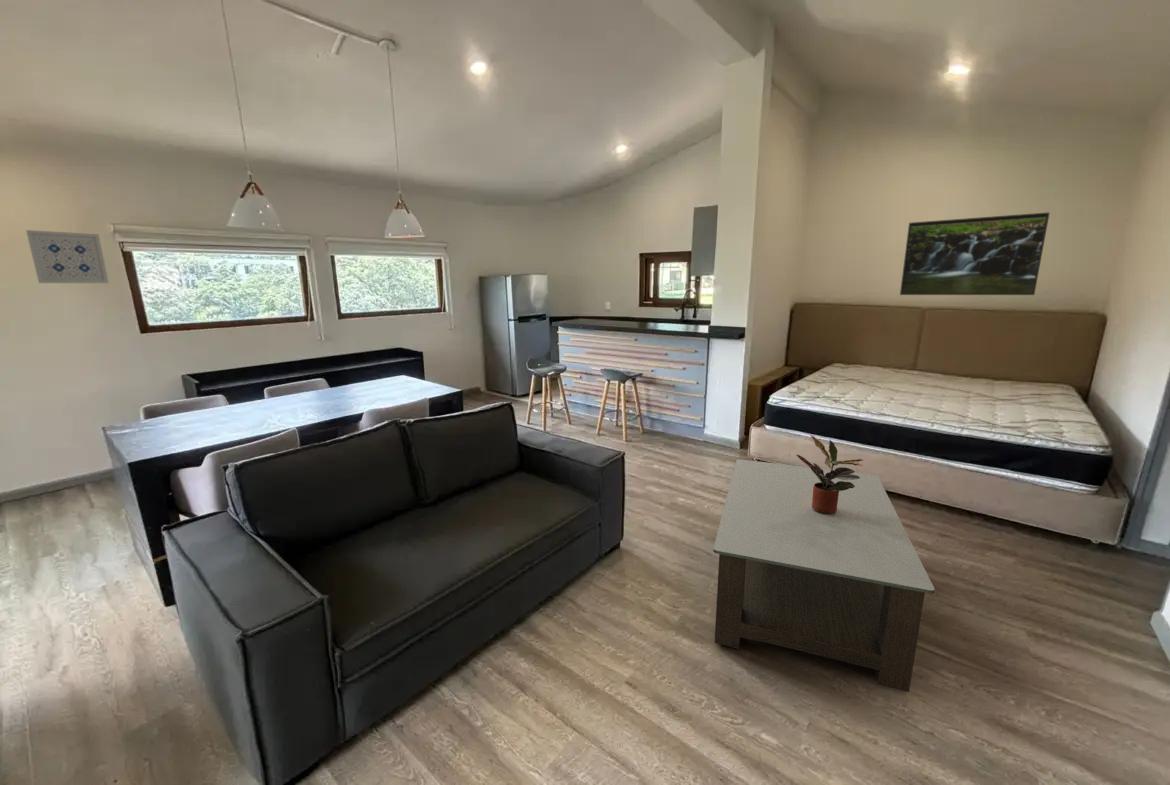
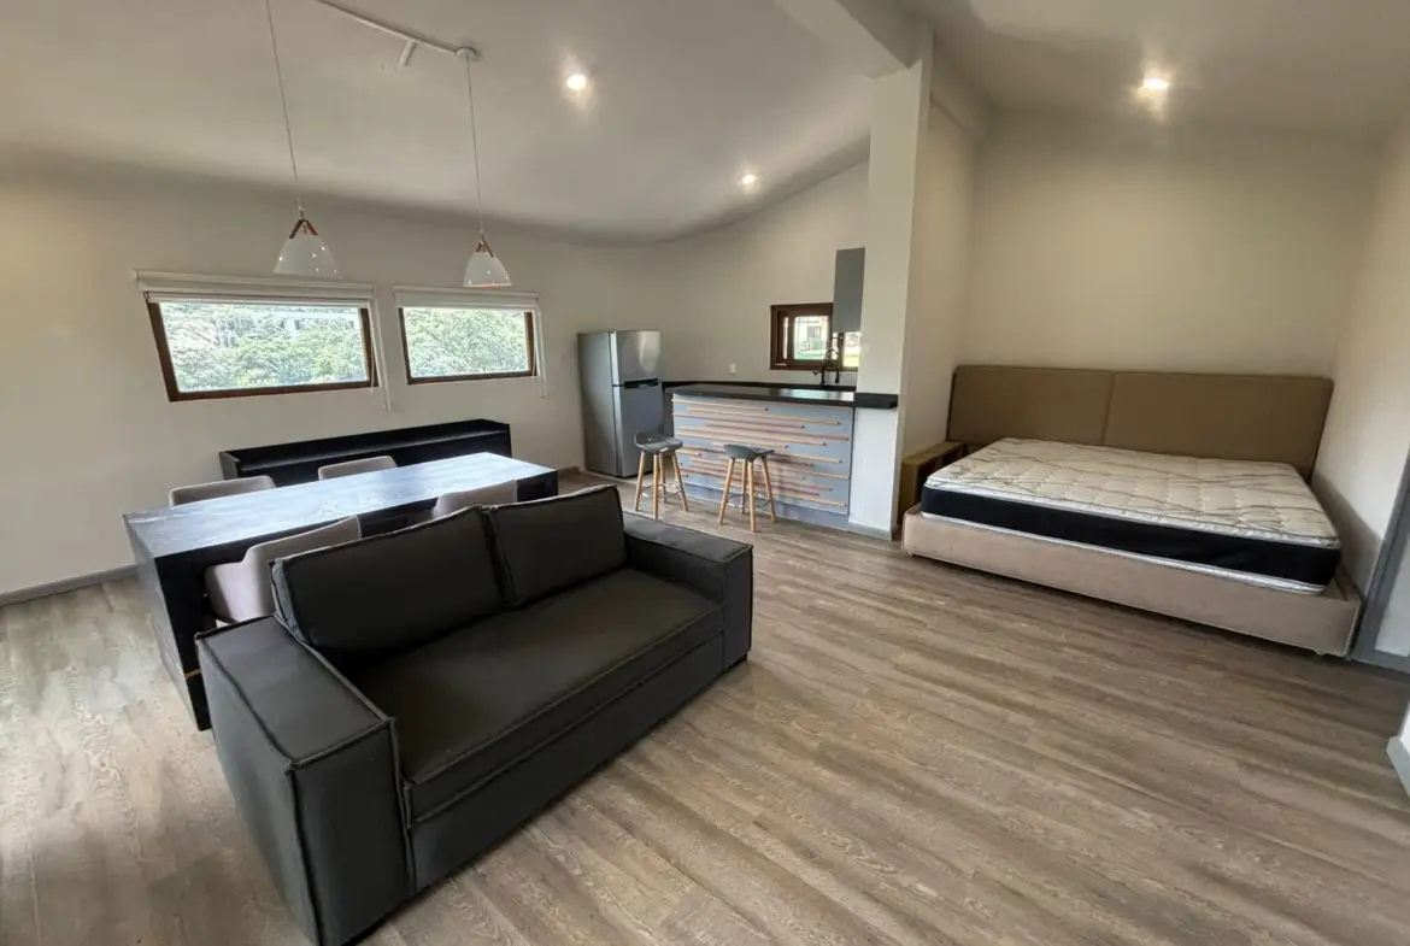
- potted plant [796,434,864,514]
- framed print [899,211,1050,296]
- coffee table [712,458,935,693]
- wall art [25,229,110,284]
